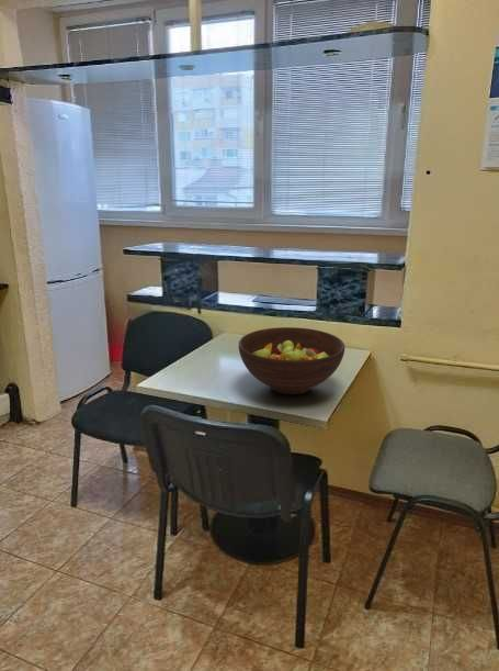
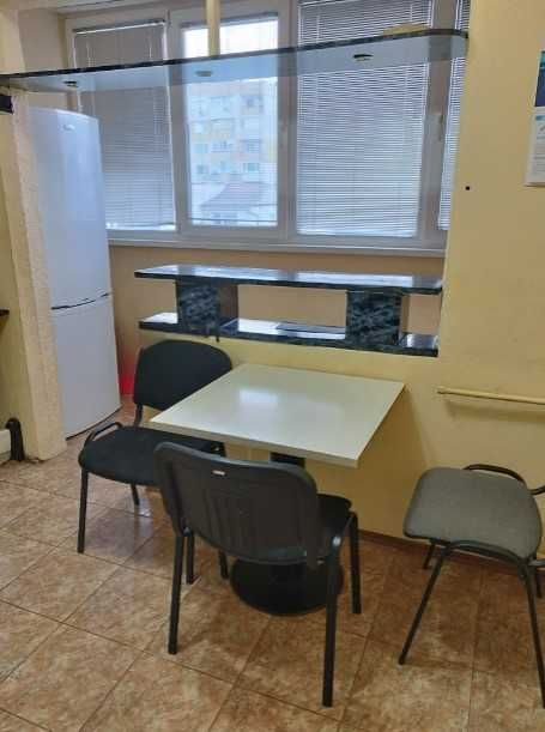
- fruit bowl [238,326,345,395]
